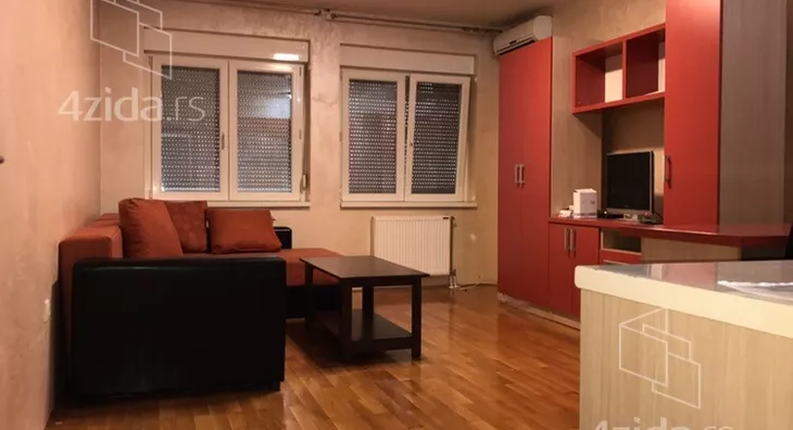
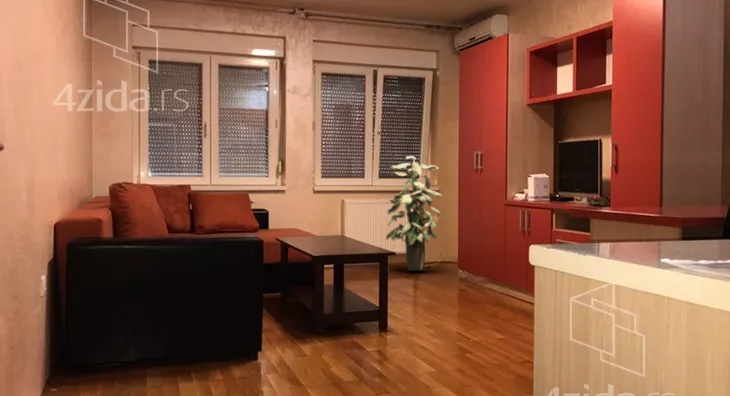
+ indoor plant [385,155,444,272]
